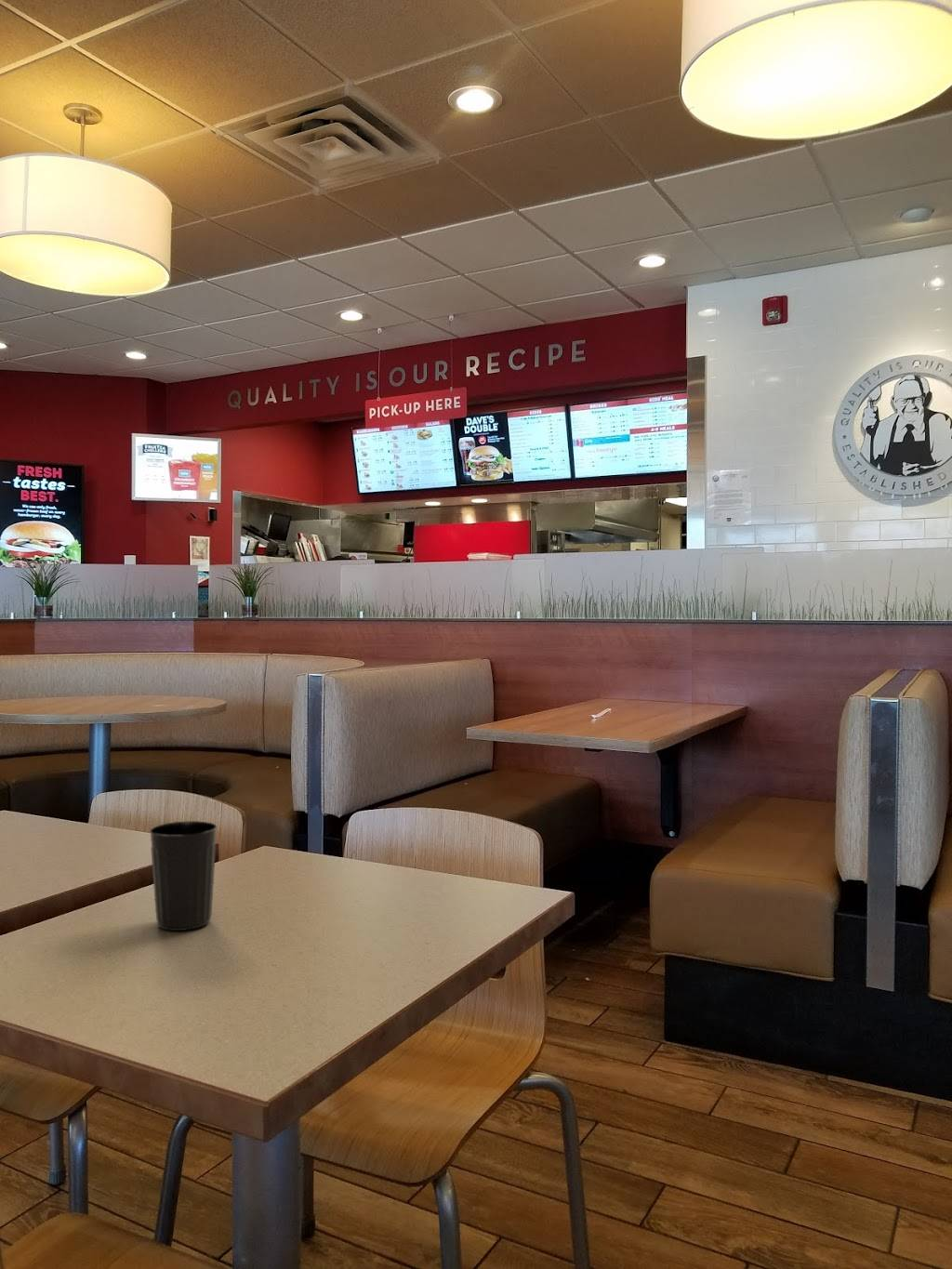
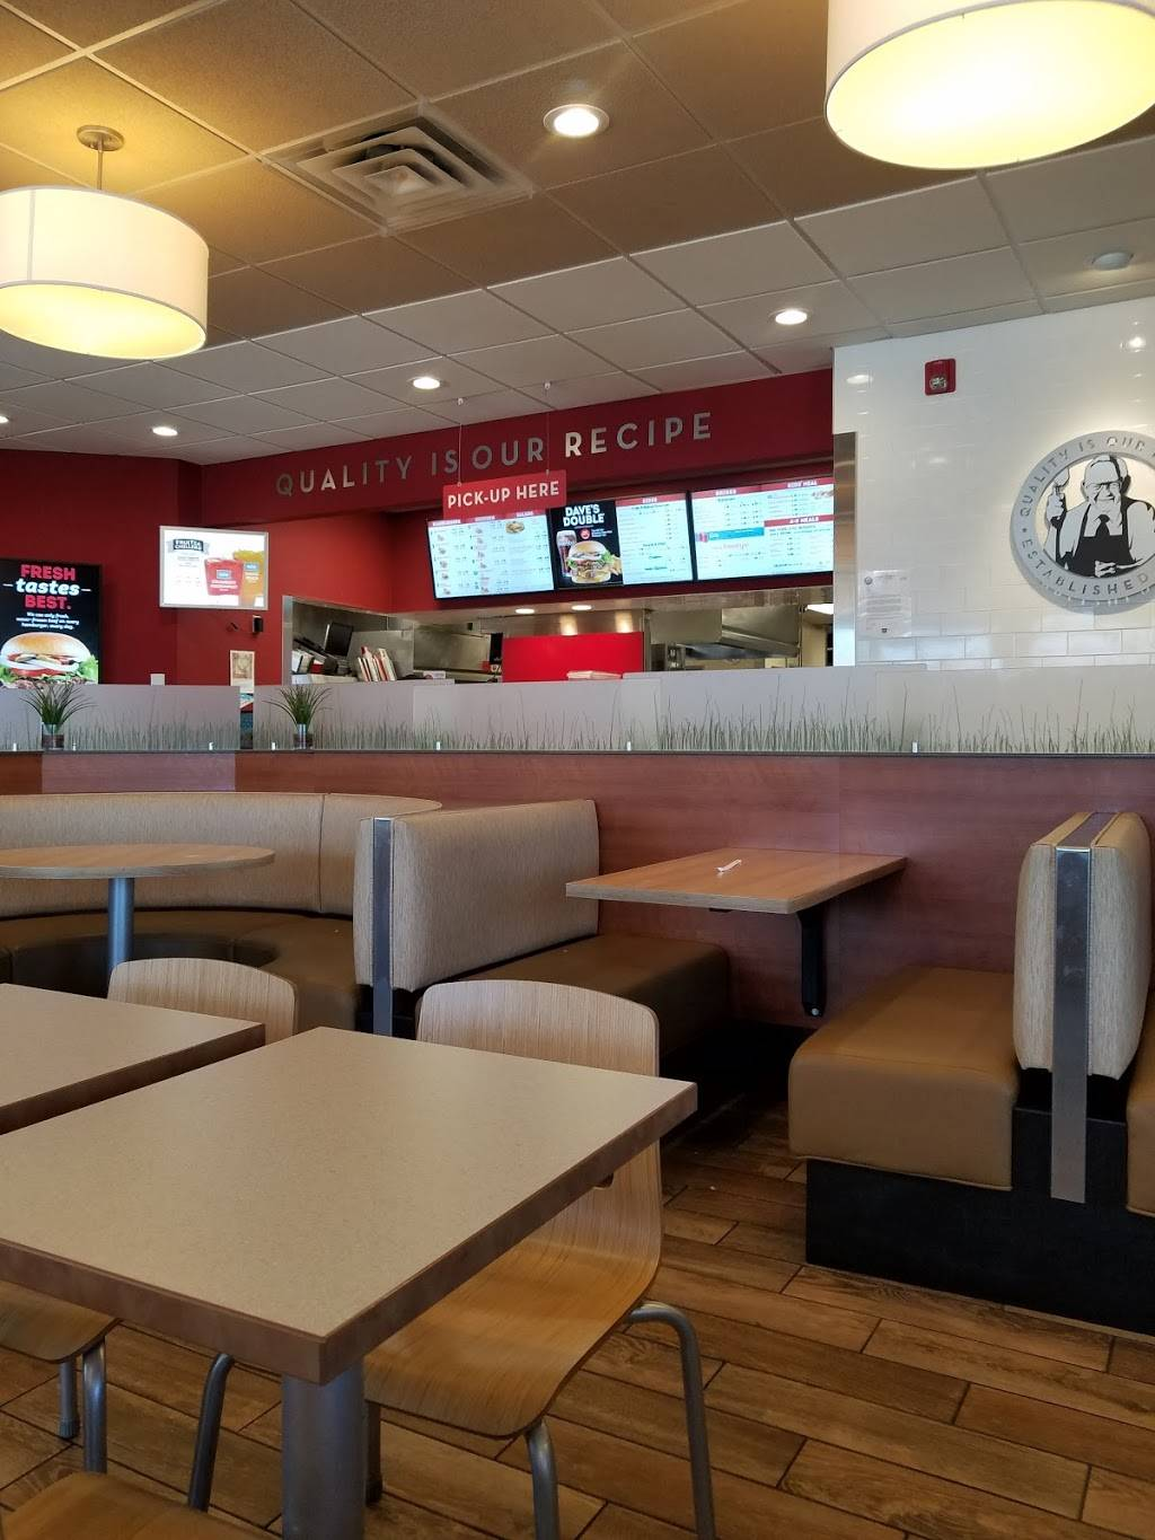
- cup [149,820,218,932]
